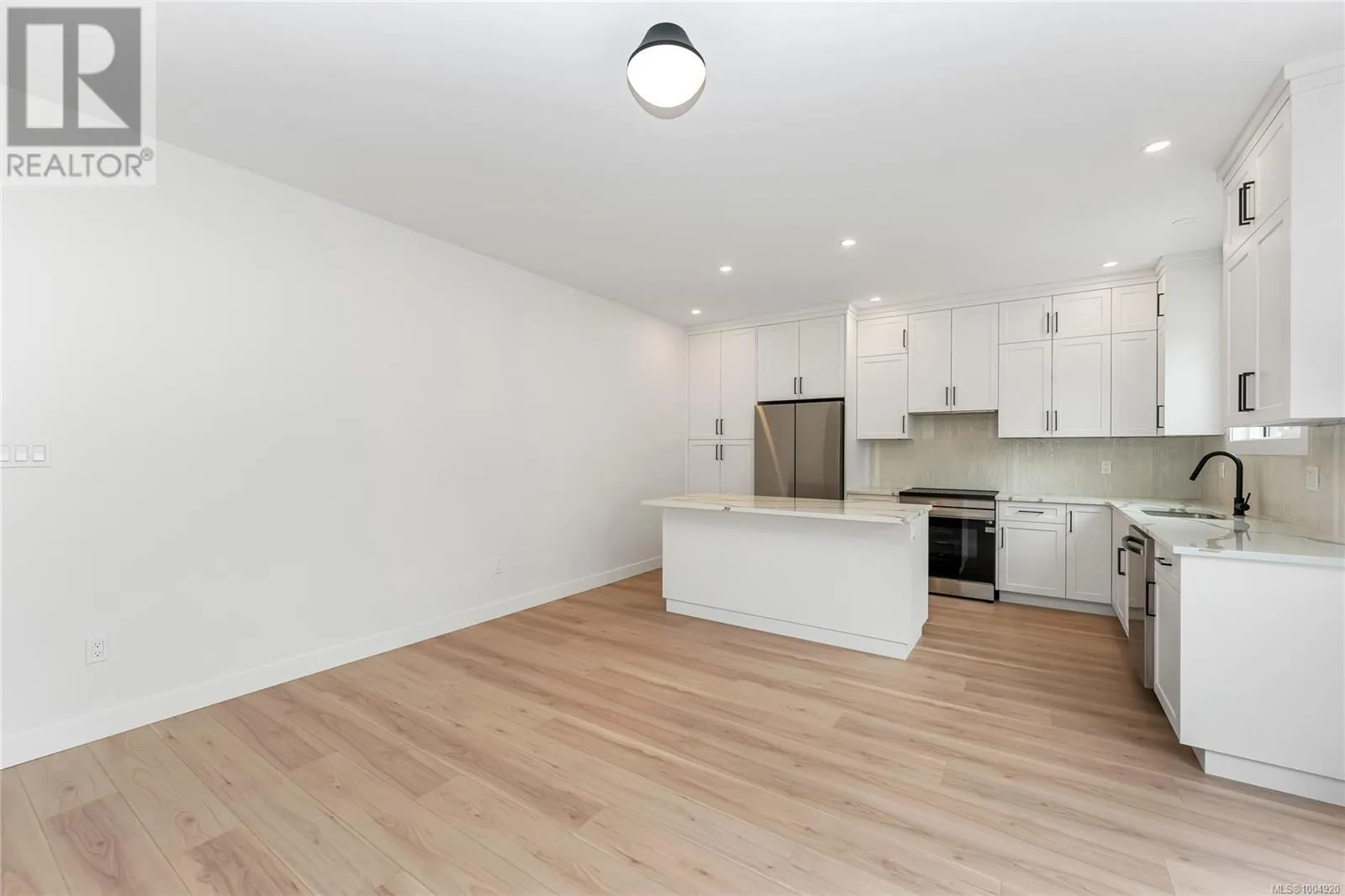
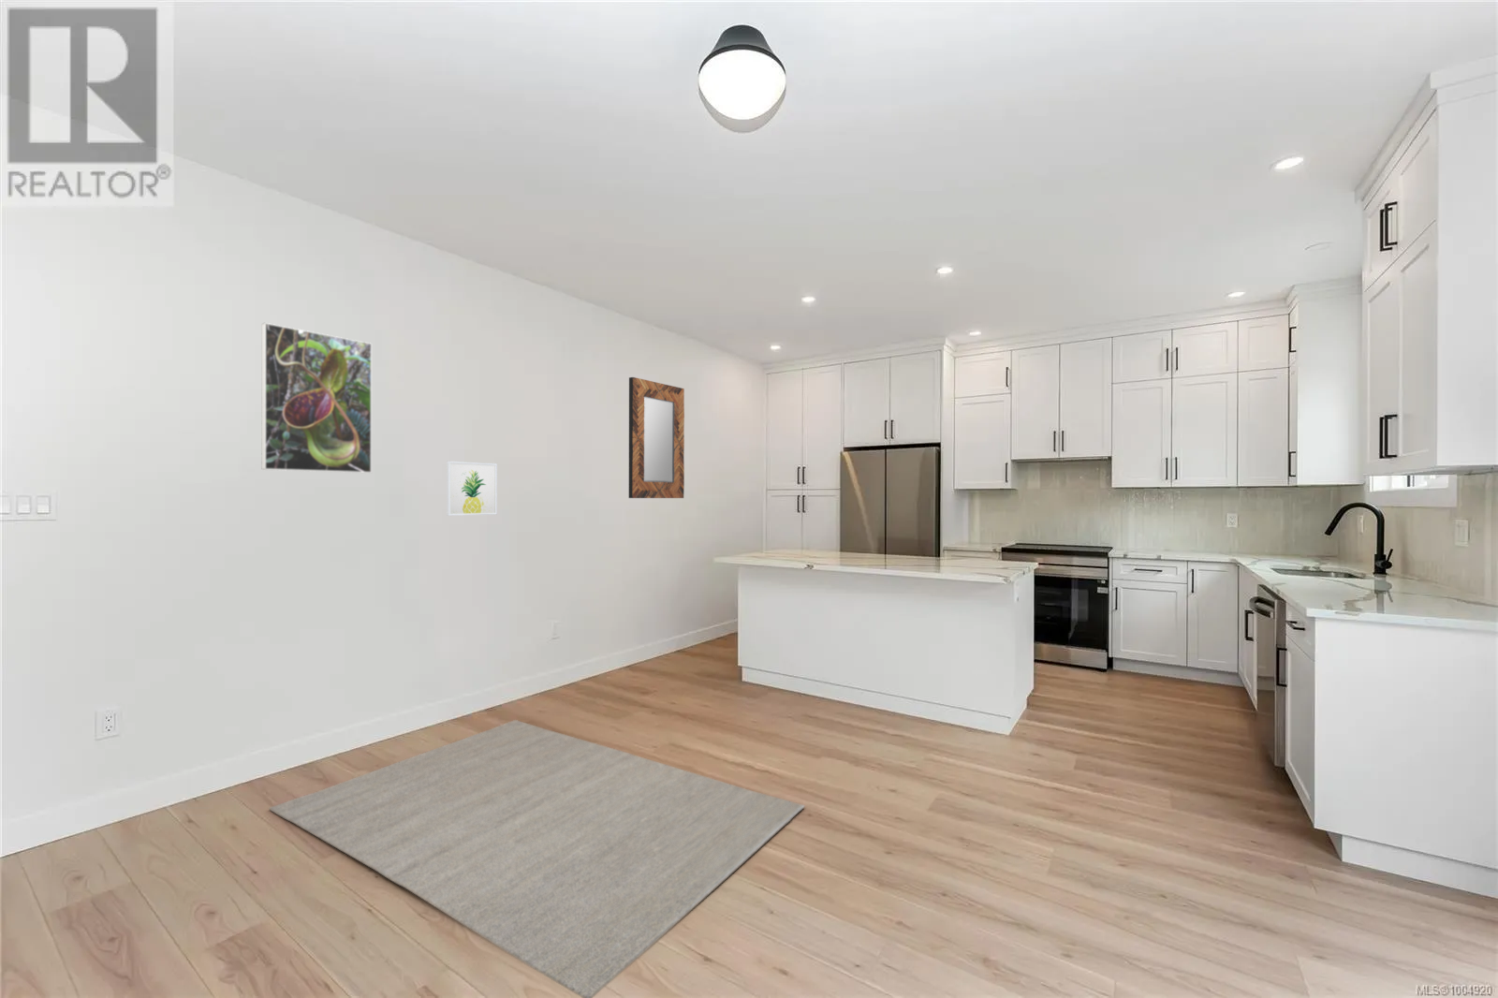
+ home mirror [628,376,685,499]
+ rug [267,720,806,998]
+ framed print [262,322,373,473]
+ wall art [446,461,498,517]
